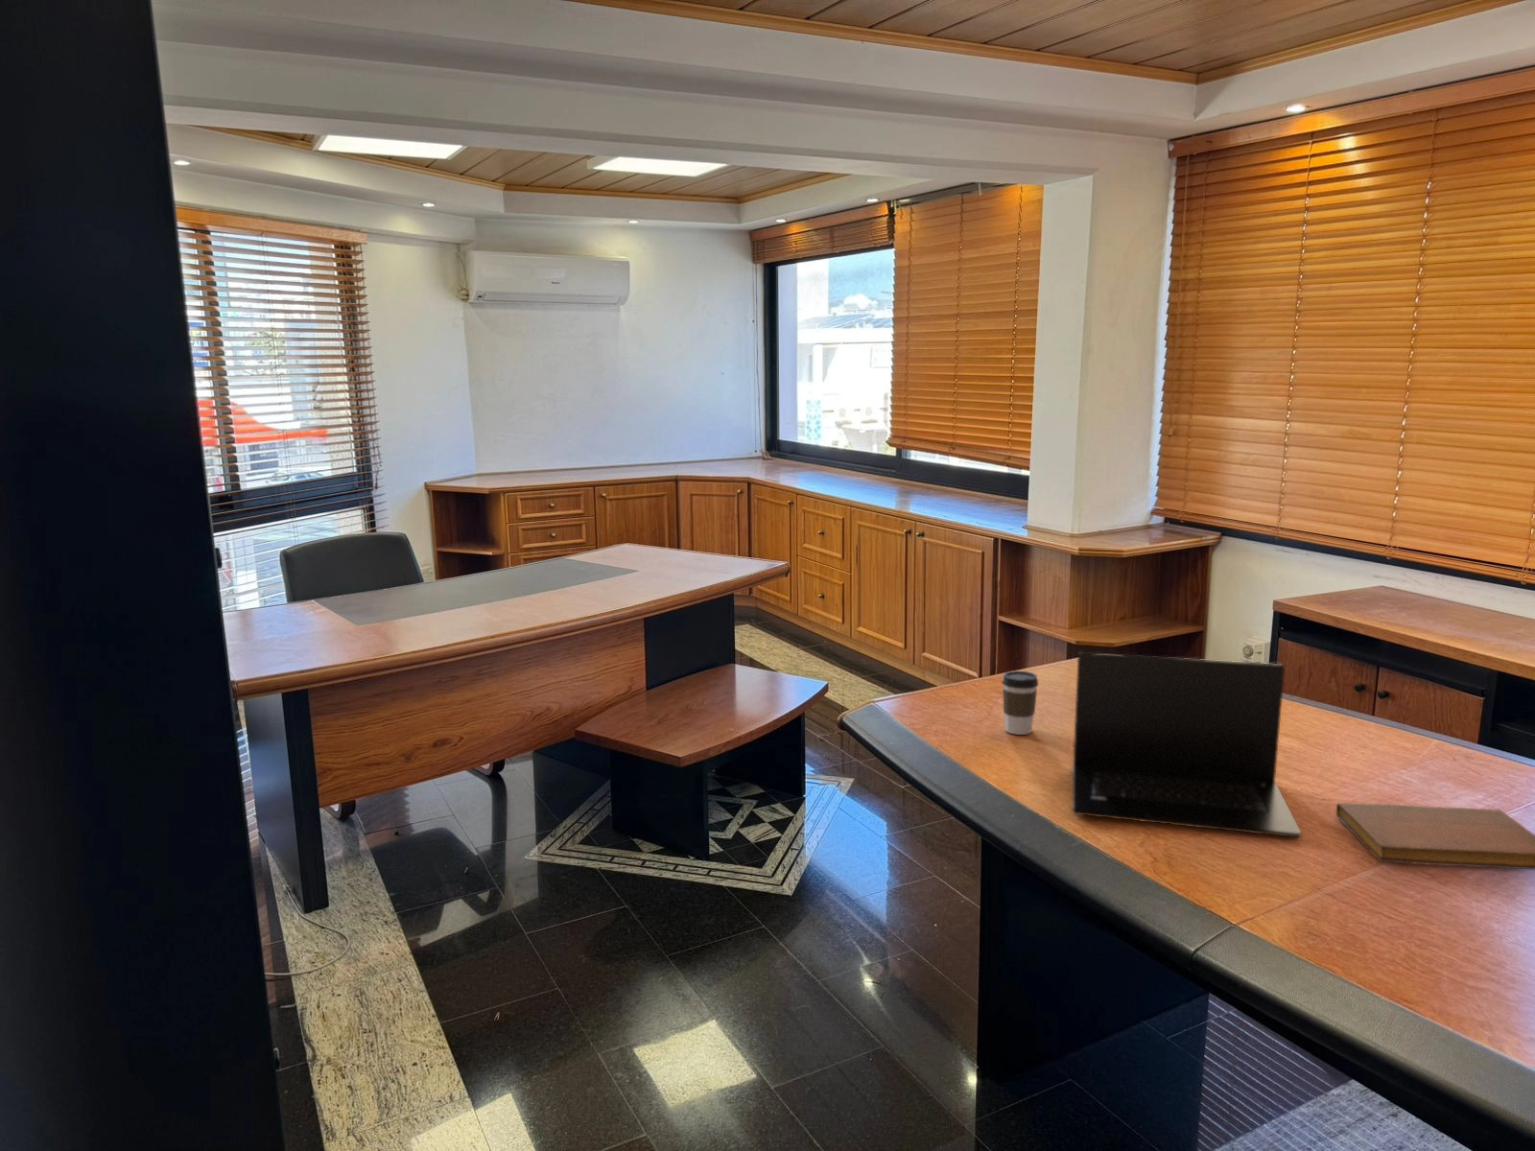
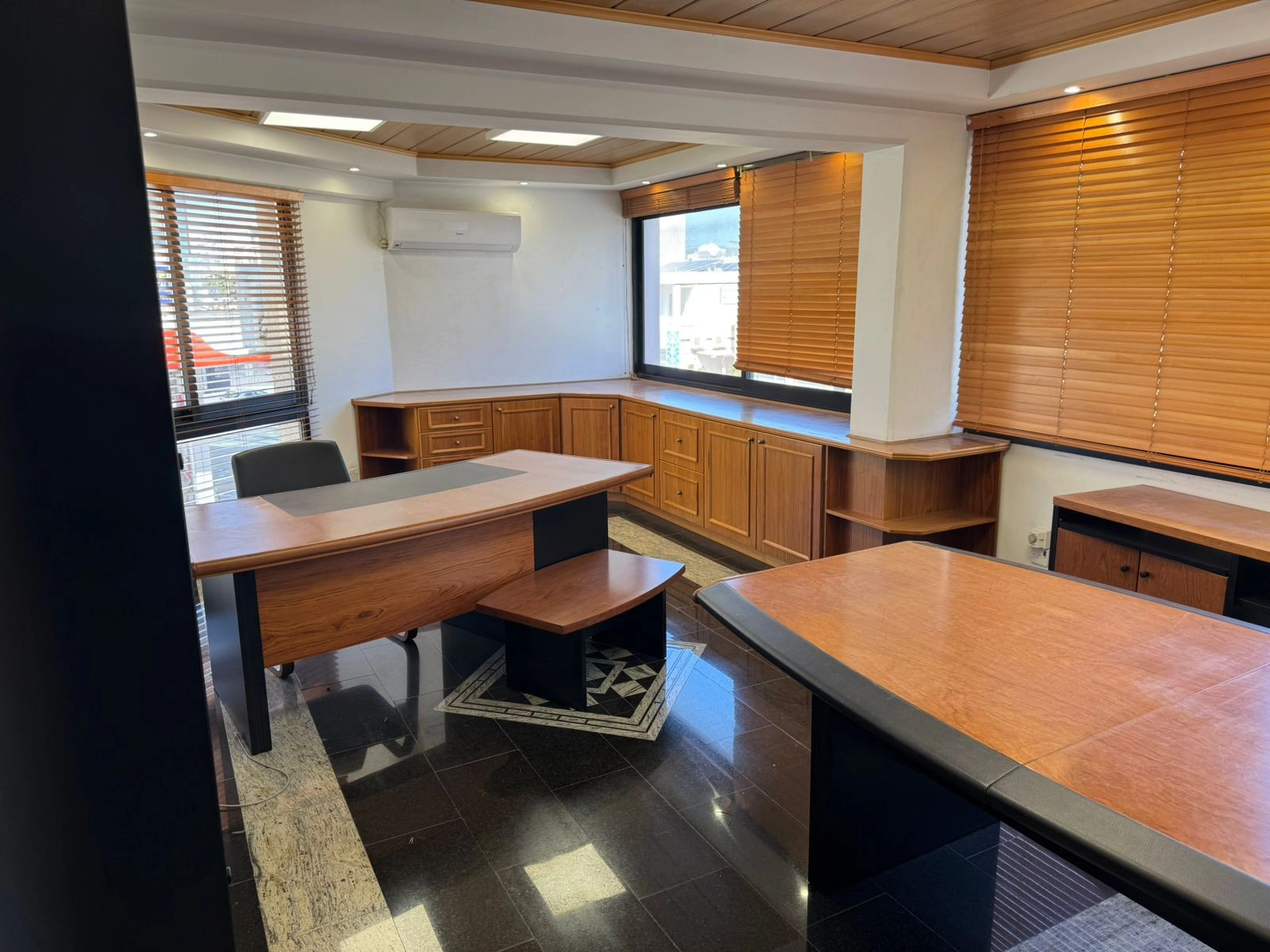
- laptop [1072,652,1302,838]
- coffee cup [1001,670,1039,735]
- notebook [1336,802,1535,871]
